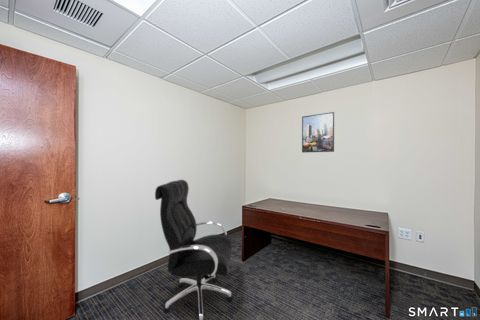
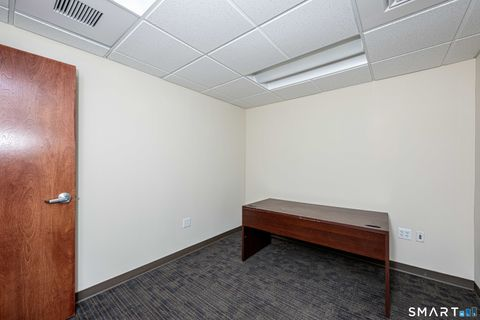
- office chair [154,179,234,320]
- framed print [301,111,335,154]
